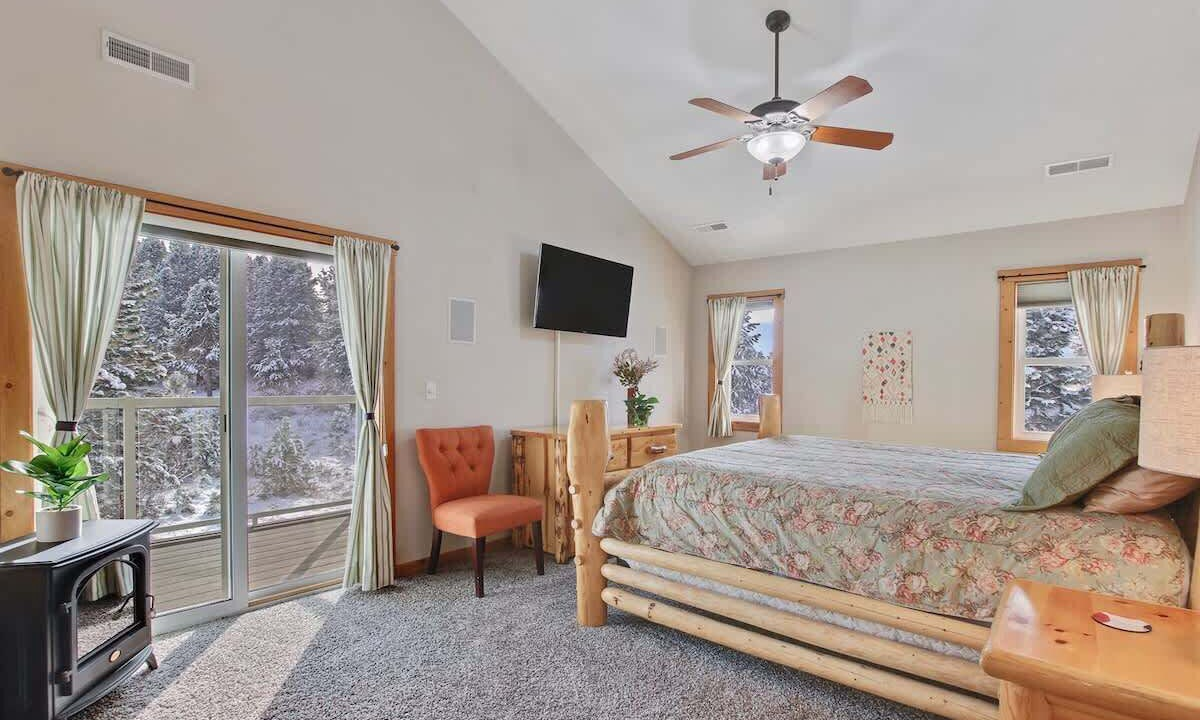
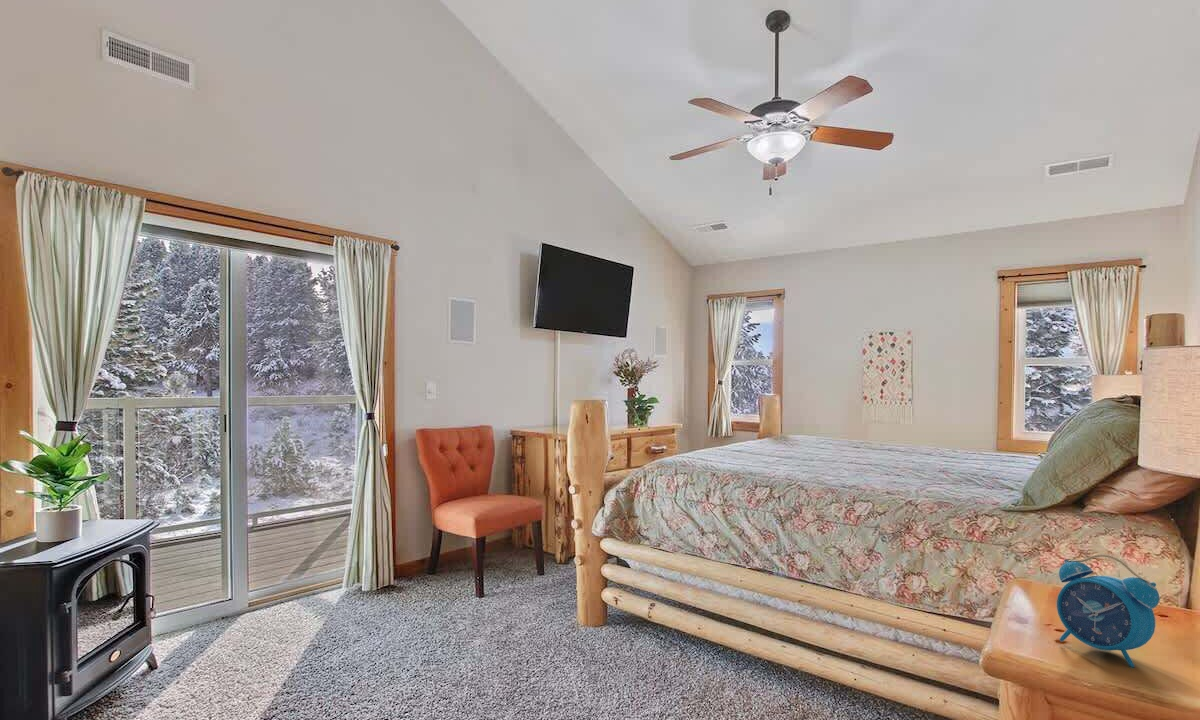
+ alarm clock [1056,553,1160,668]
